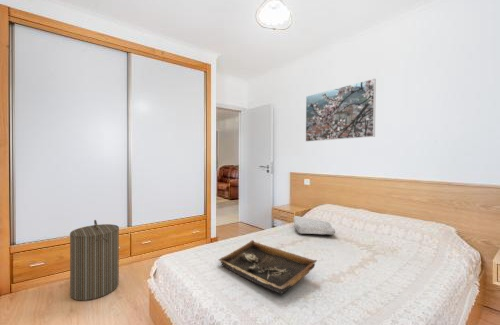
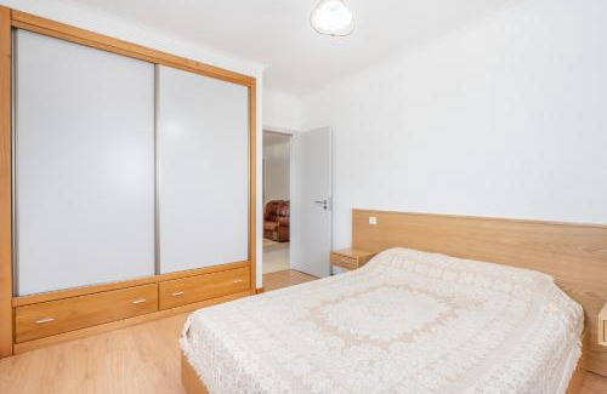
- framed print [305,78,377,142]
- soap bar [292,215,336,236]
- tray [218,239,318,296]
- laundry hamper [69,219,120,301]
